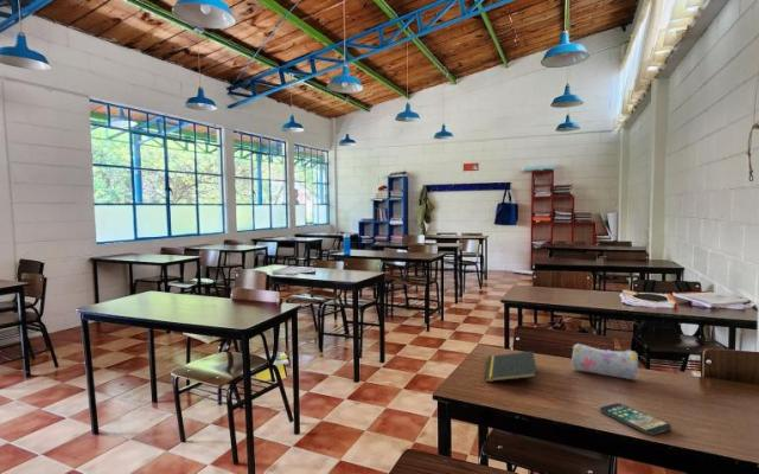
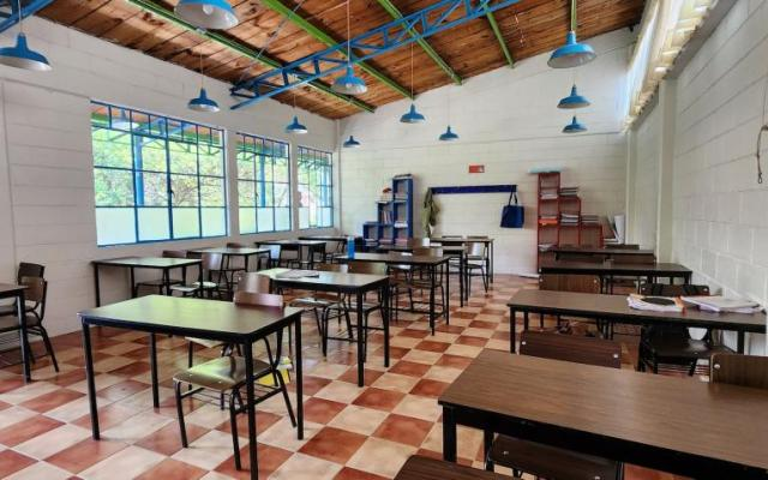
- notepad [484,350,538,383]
- smartphone [599,402,672,436]
- pencil case [572,342,640,380]
